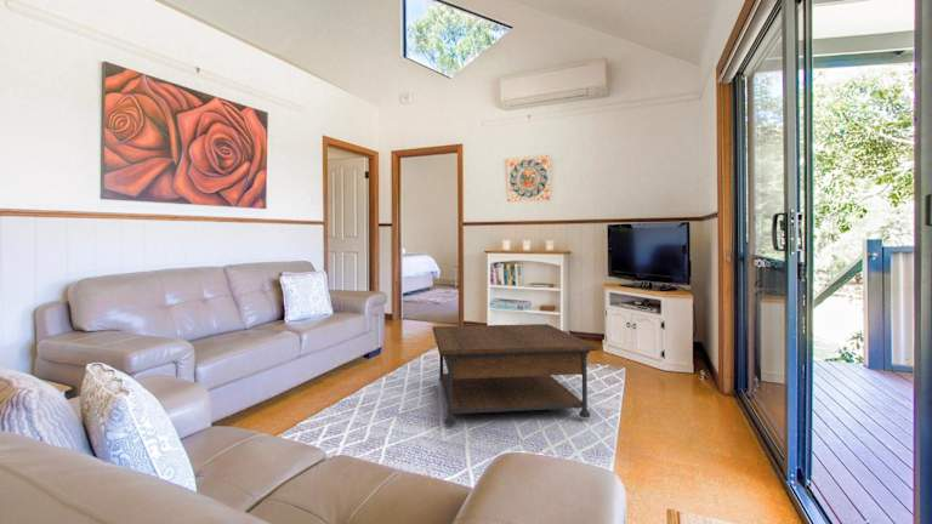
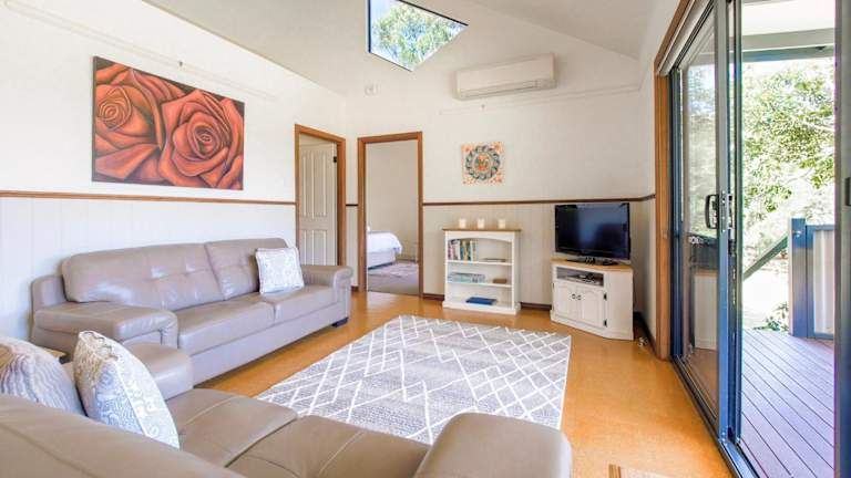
- coffee table [431,323,601,426]
